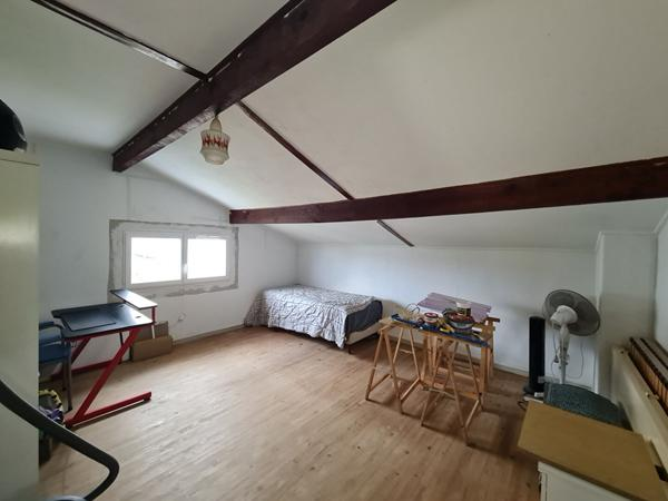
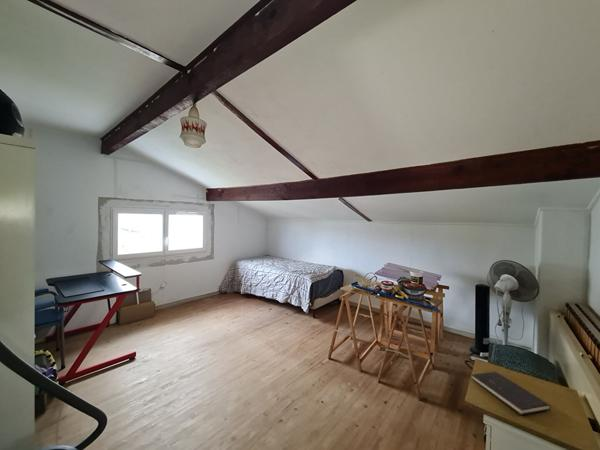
+ hardcover book [470,370,552,416]
